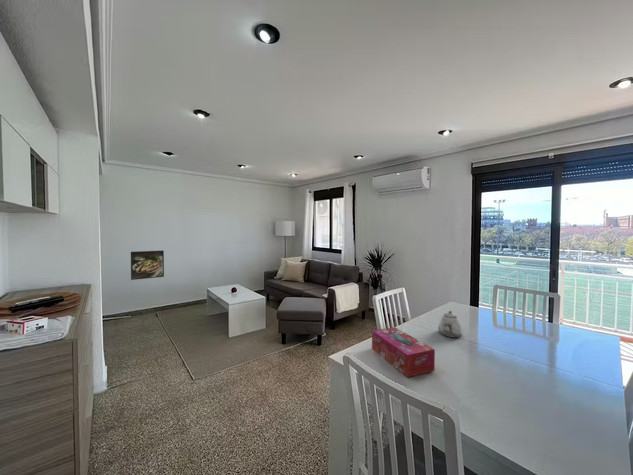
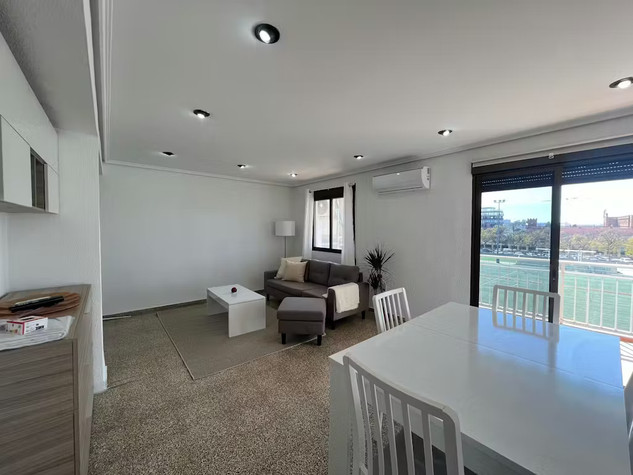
- teapot [437,310,464,339]
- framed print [130,250,165,281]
- tissue box [371,326,436,378]
